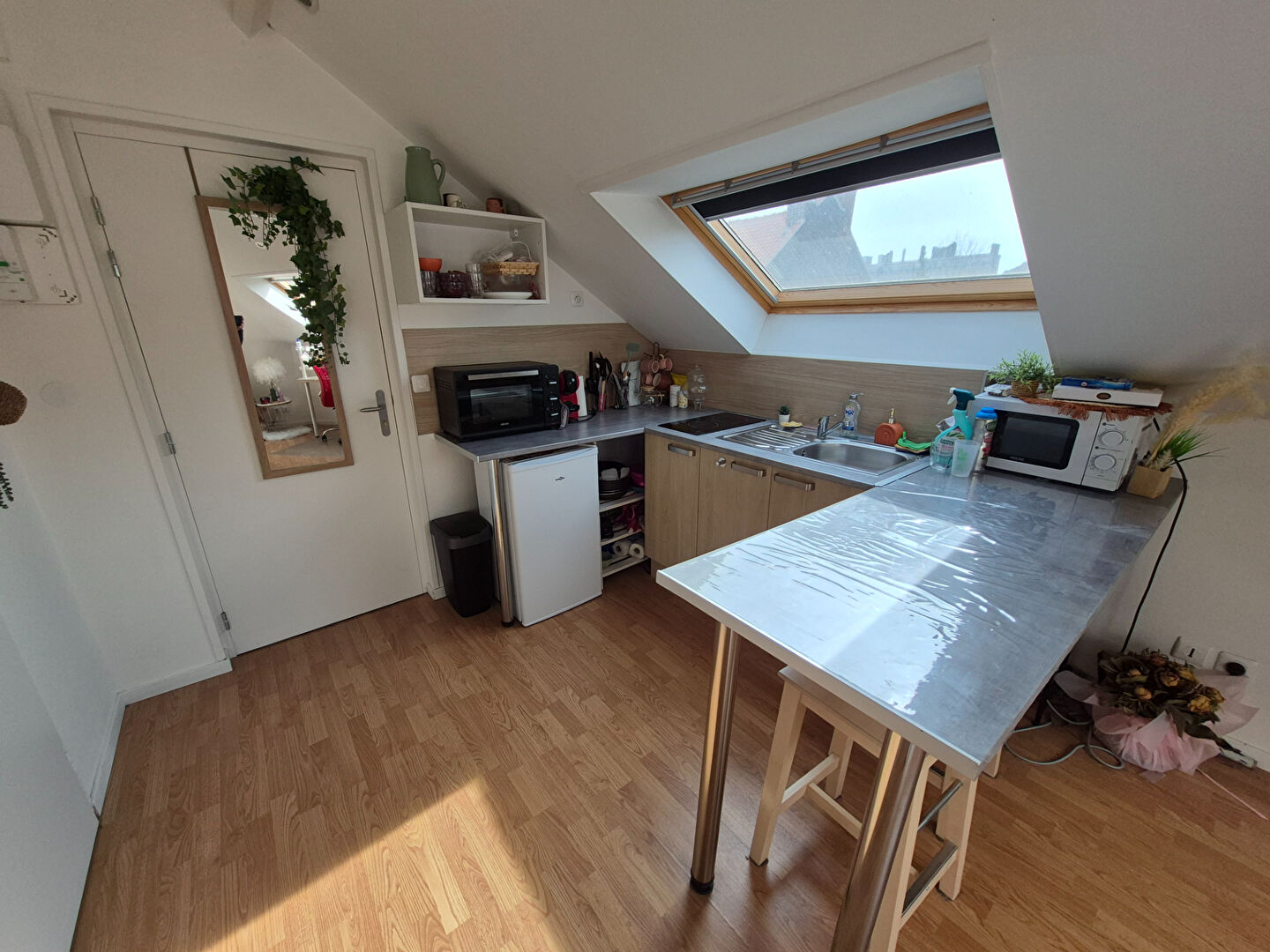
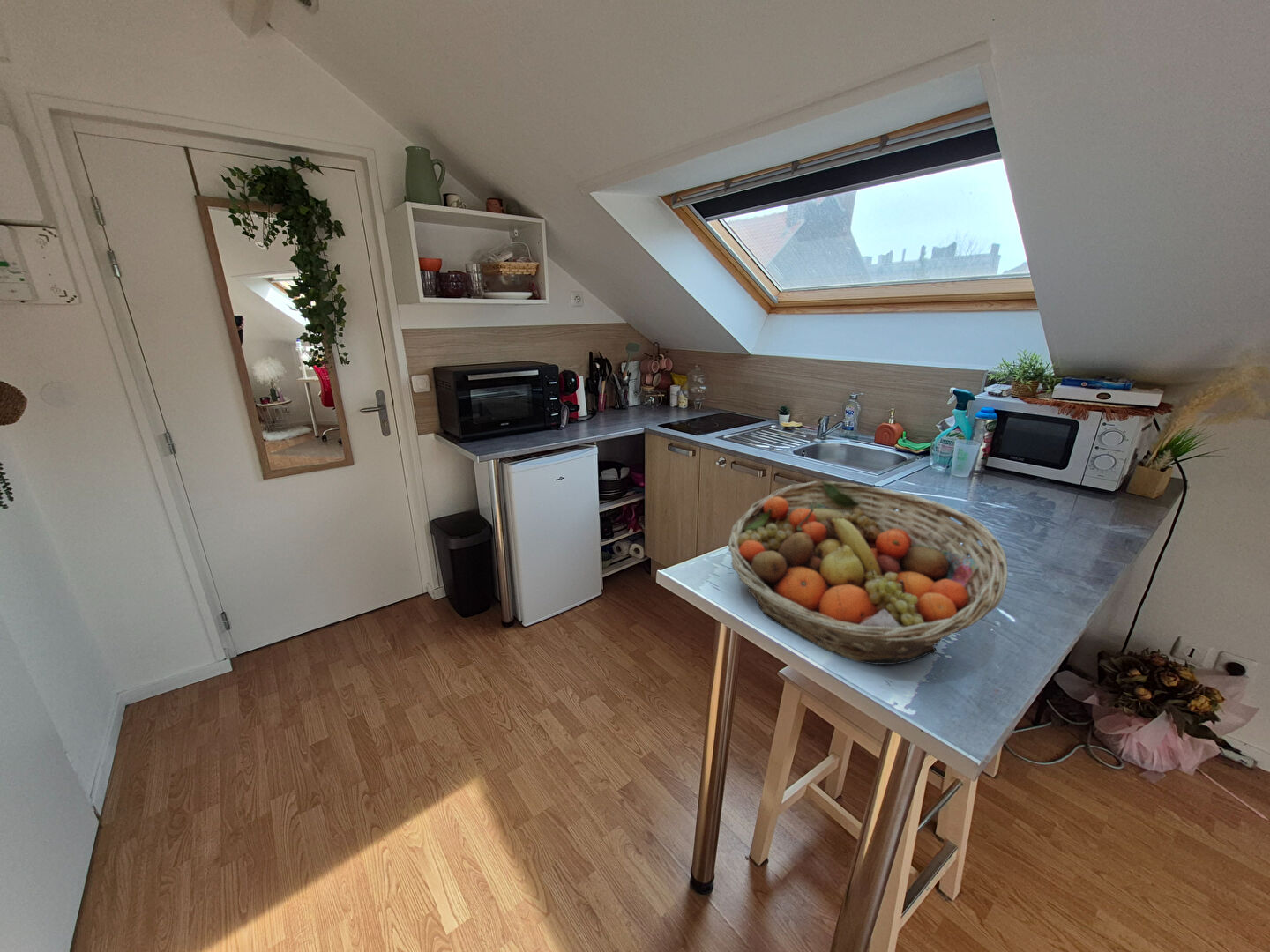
+ fruit basket [727,480,1009,666]
